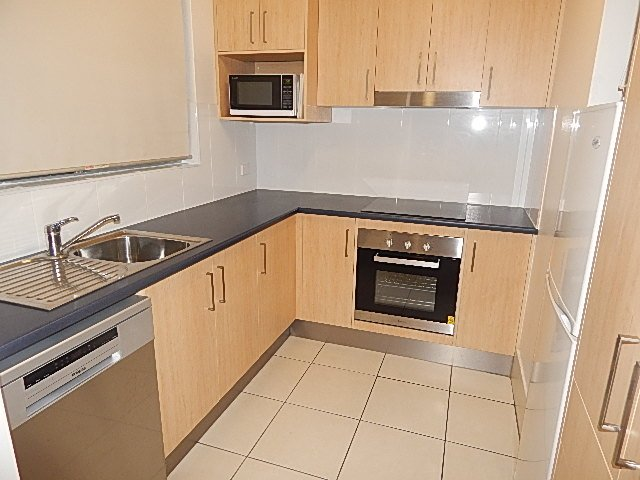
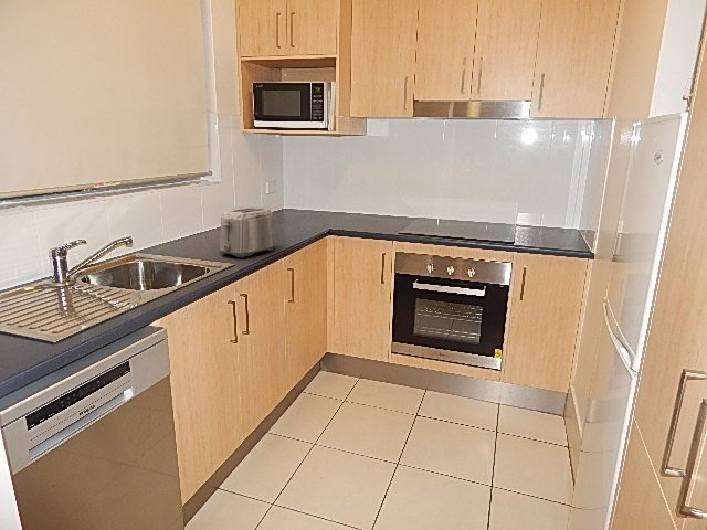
+ toaster [219,206,276,258]
